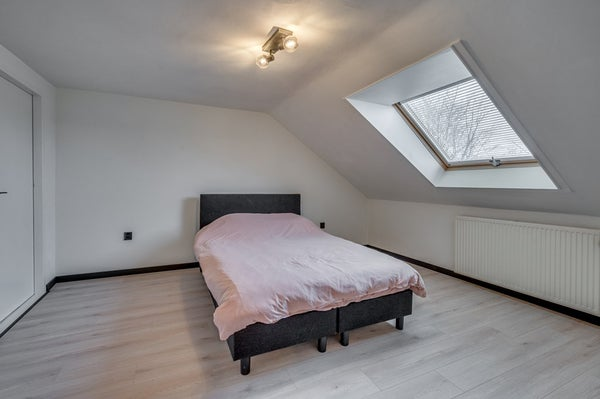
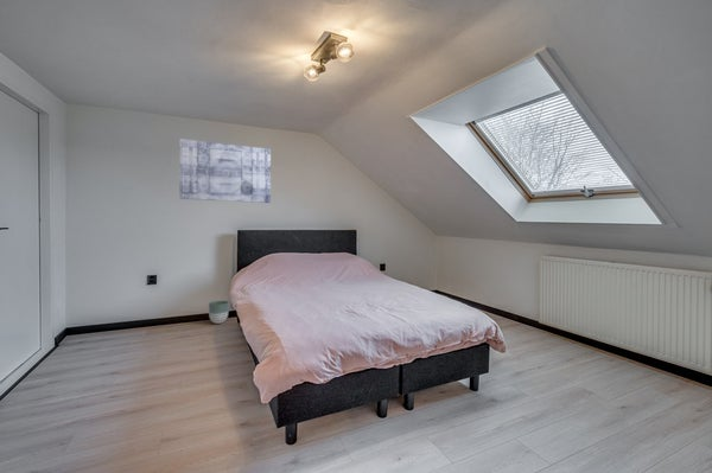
+ planter [208,300,230,325]
+ wall art [178,138,272,204]
